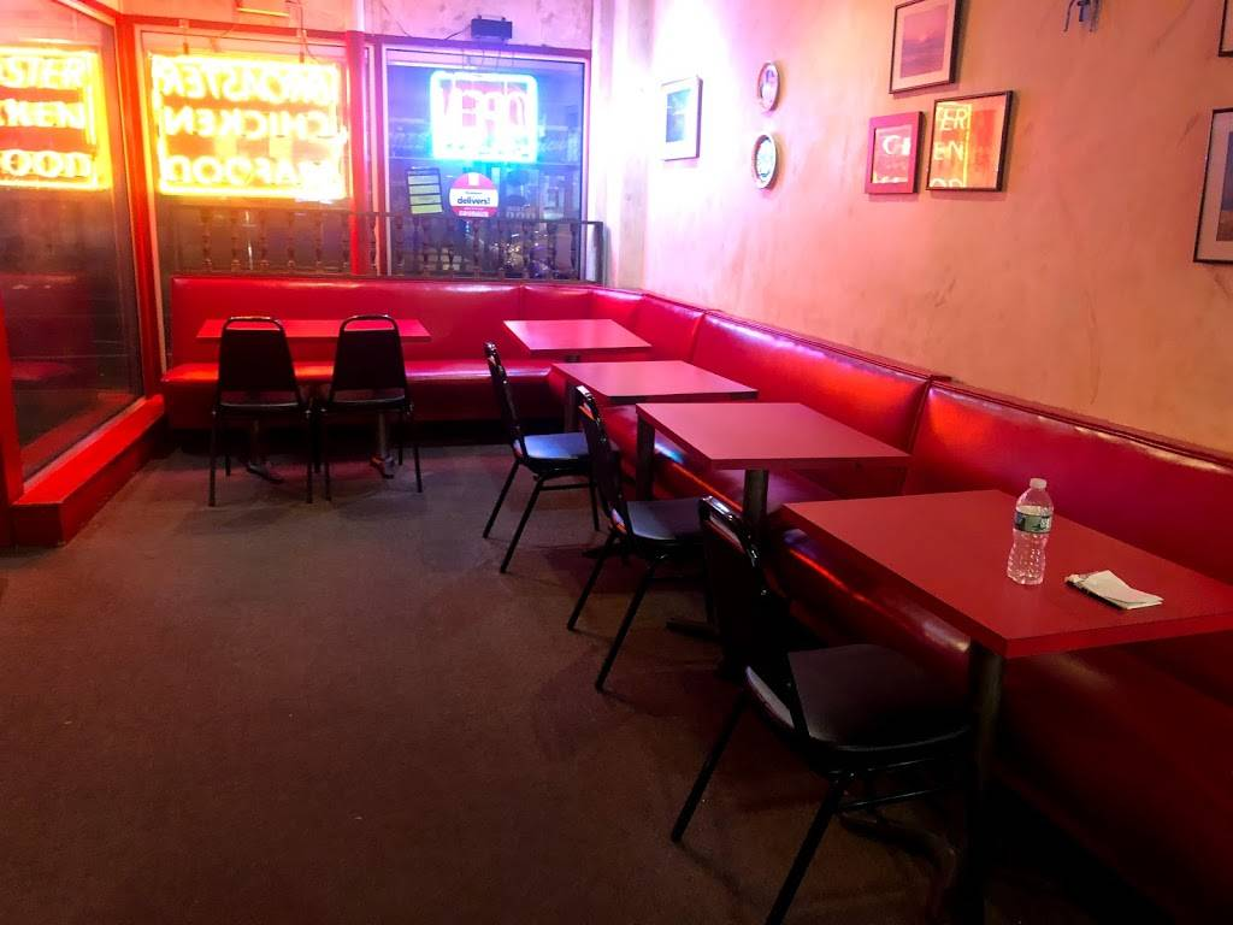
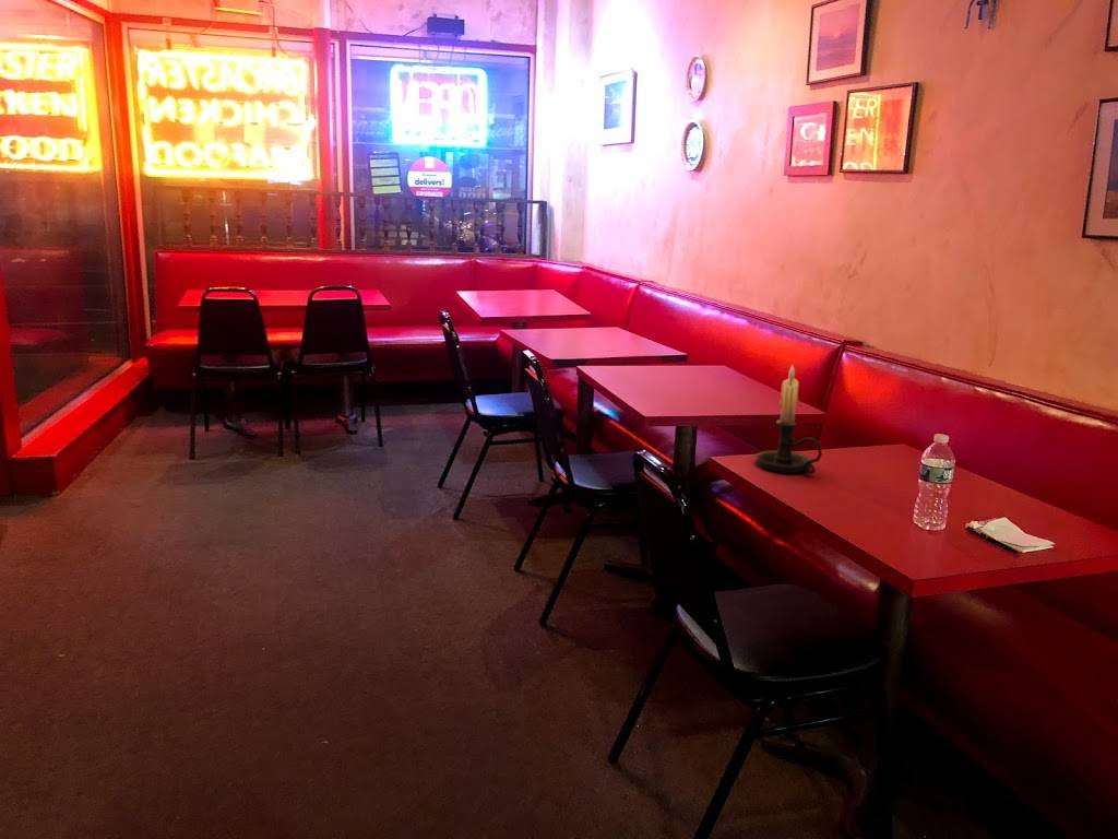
+ candle holder [754,364,823,475]
